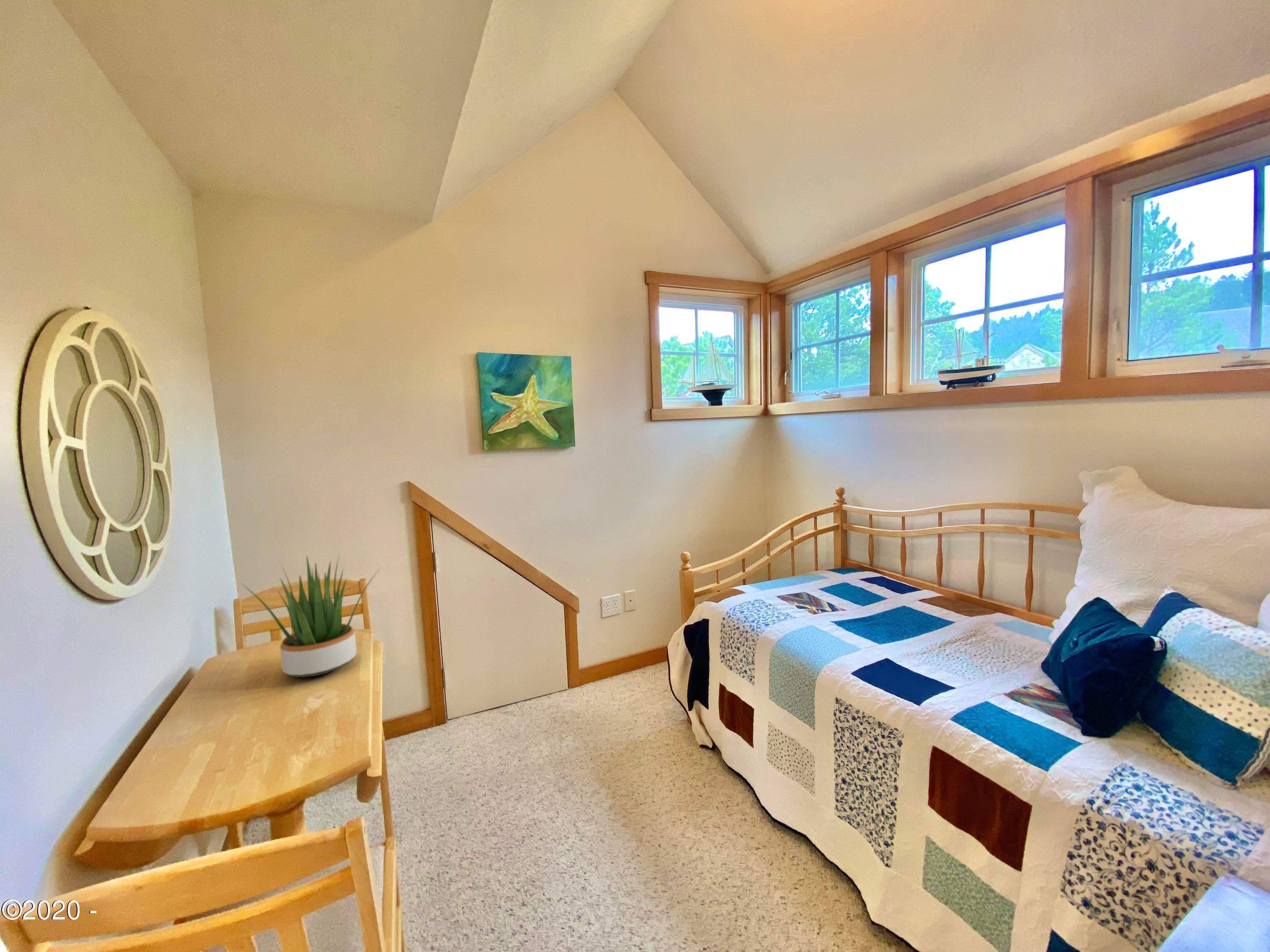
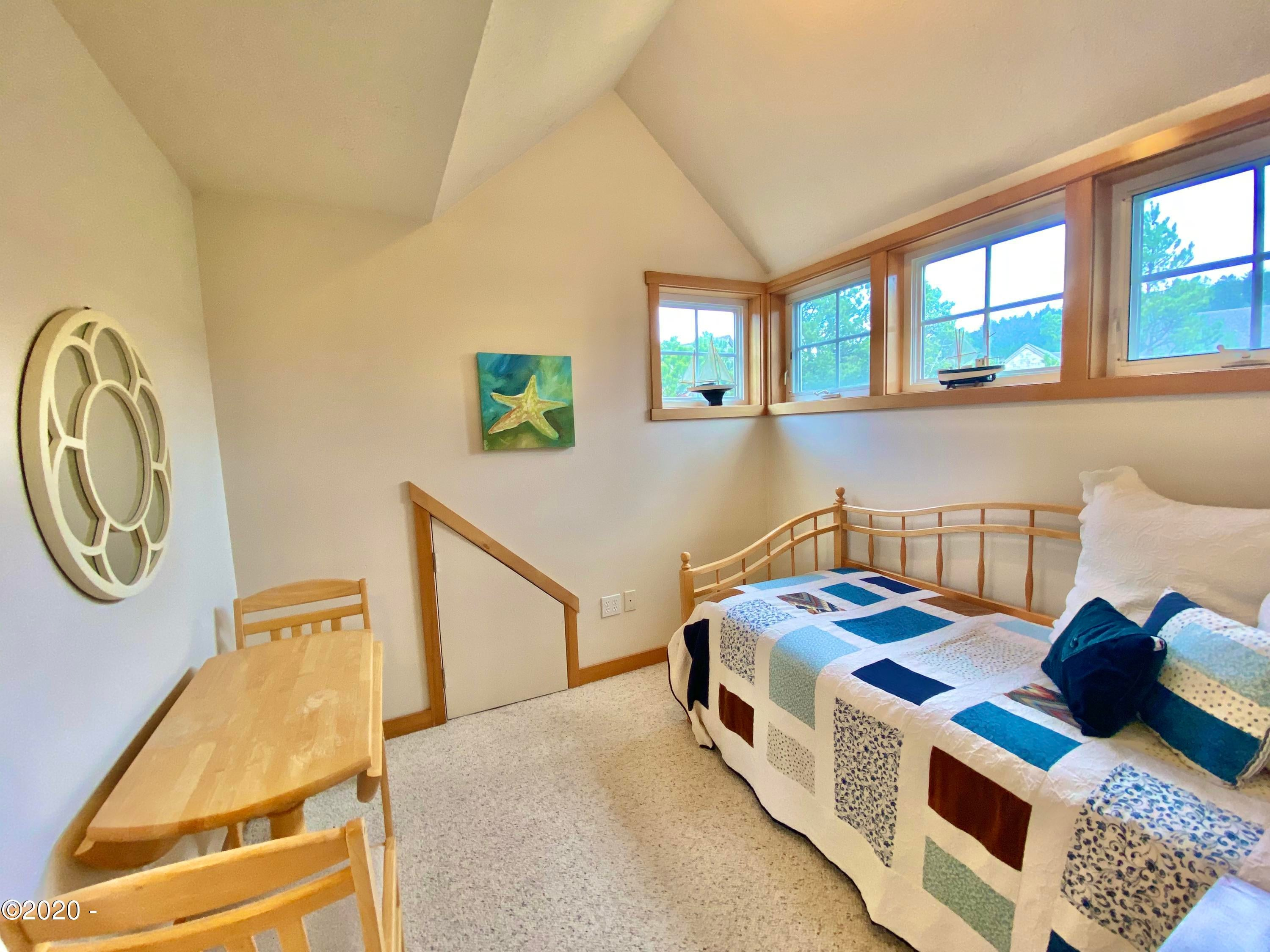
- potted plant [239,554,381,677]
